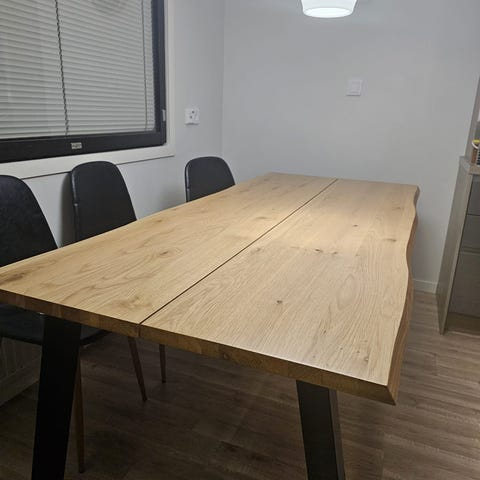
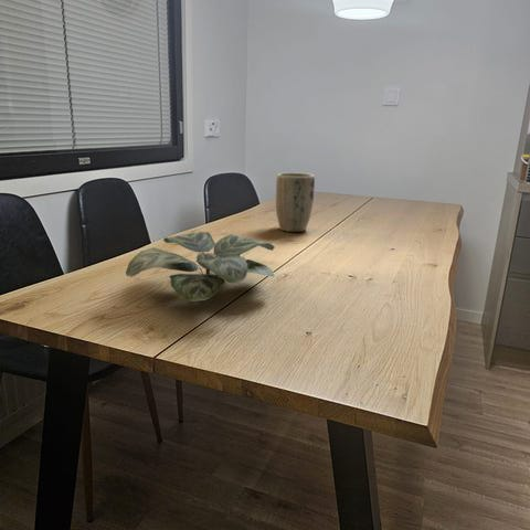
+ plant [125,231,276,303]
+ plant pot [275,172,316,233]
